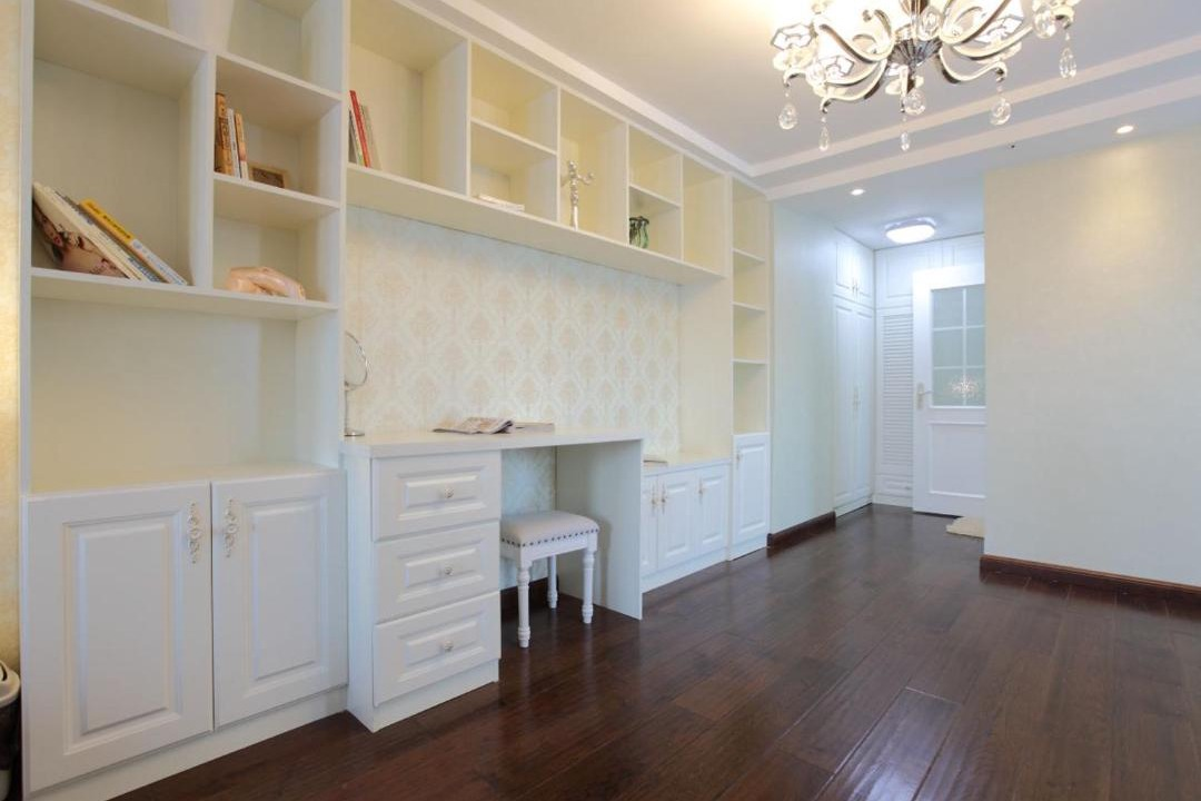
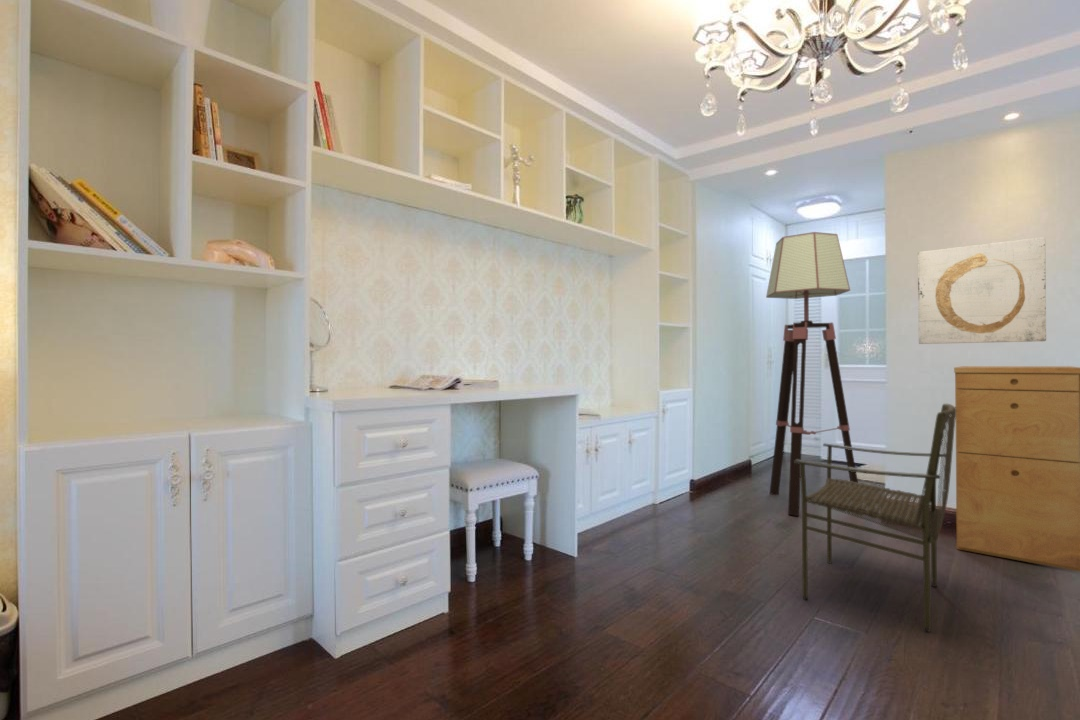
+ wall art [917,236,1047,345]
+ armchair [794,403,956,632]
+ filing cabinet [953,365,1080,573]
+ floor lamp [765,231,859,517]
